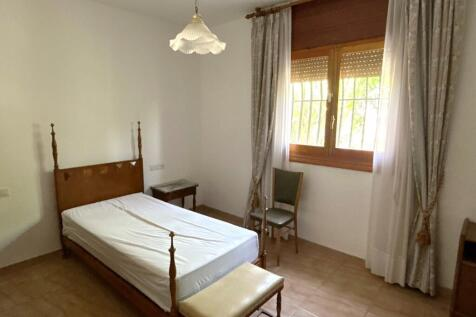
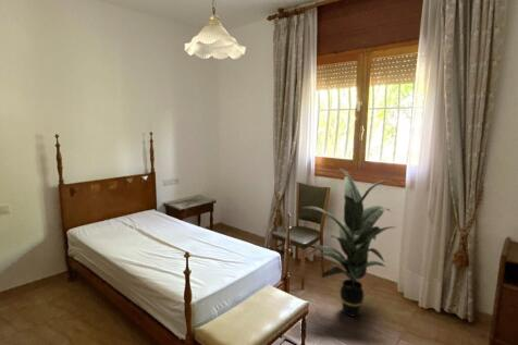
+ indoor plant [303,168,403,318]
